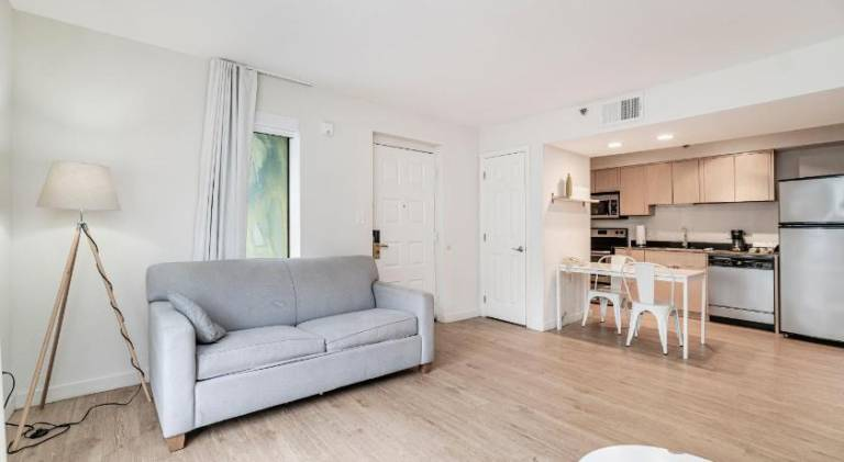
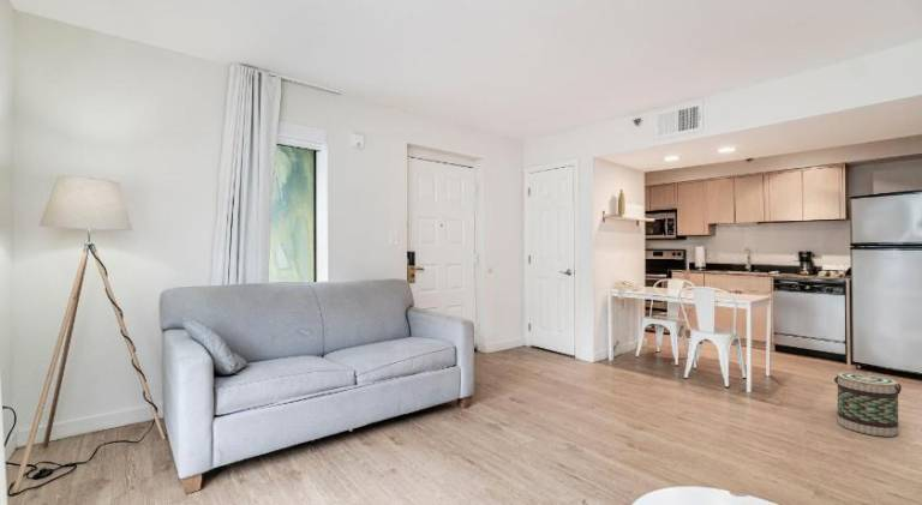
+ basket [833,372,903,438]
